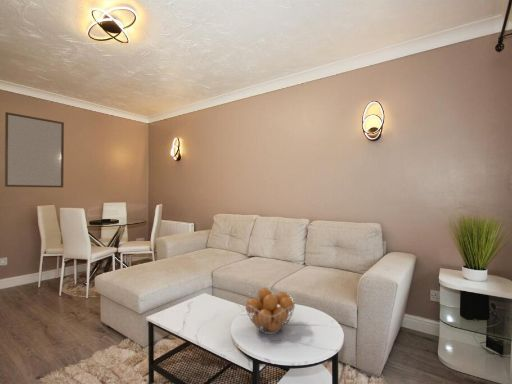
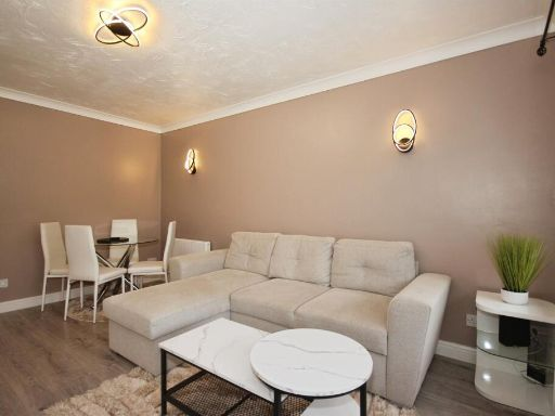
- fruit basket [244,287,296,335]
- home mirror [4,111,65,189]
